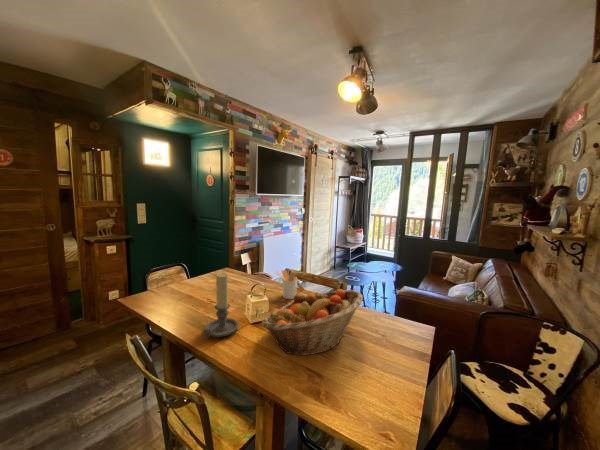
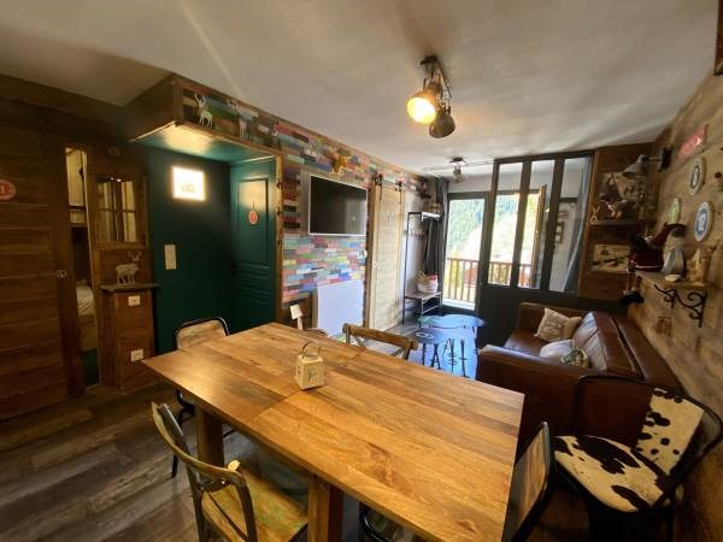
- utensil holder [275,269,298,300]
- candle holder [201,272,240,340]
- fruit basket [261,288,364,356]
